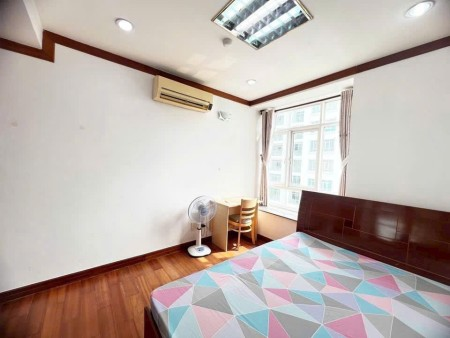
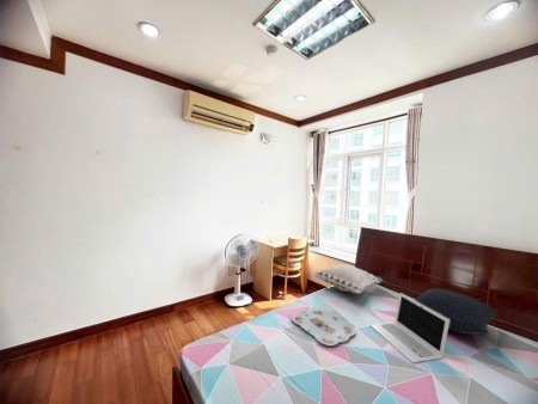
+ pillow [414,287,497,337]
+ decorative pillow [311,263,385,295]
+ laptop [369,292,450,365]
+ serving tray [291,306,357,347]
